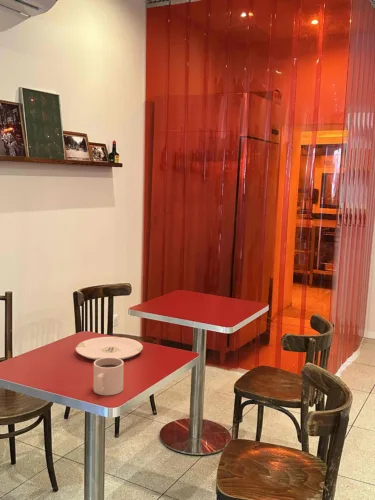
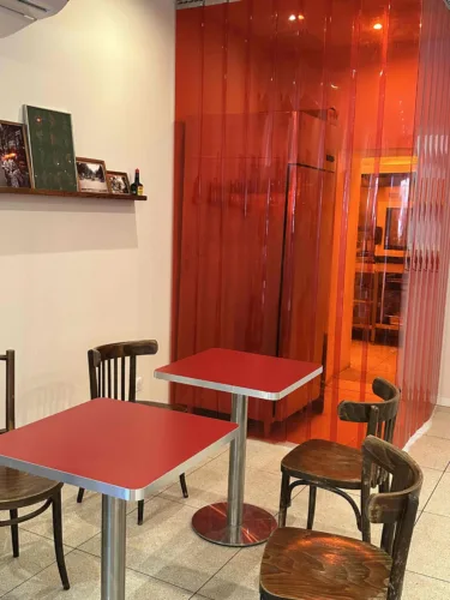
- mug [92,357,125,396]
- plate [75,336,144,361]
